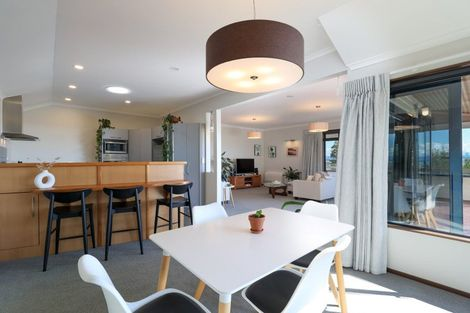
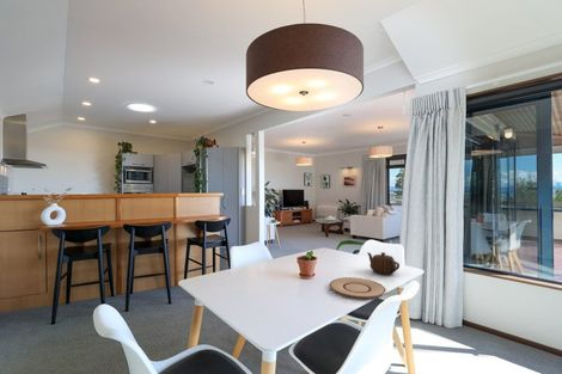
+ plate [329,276,387,300]
+ teapot [366,251,401,276]
